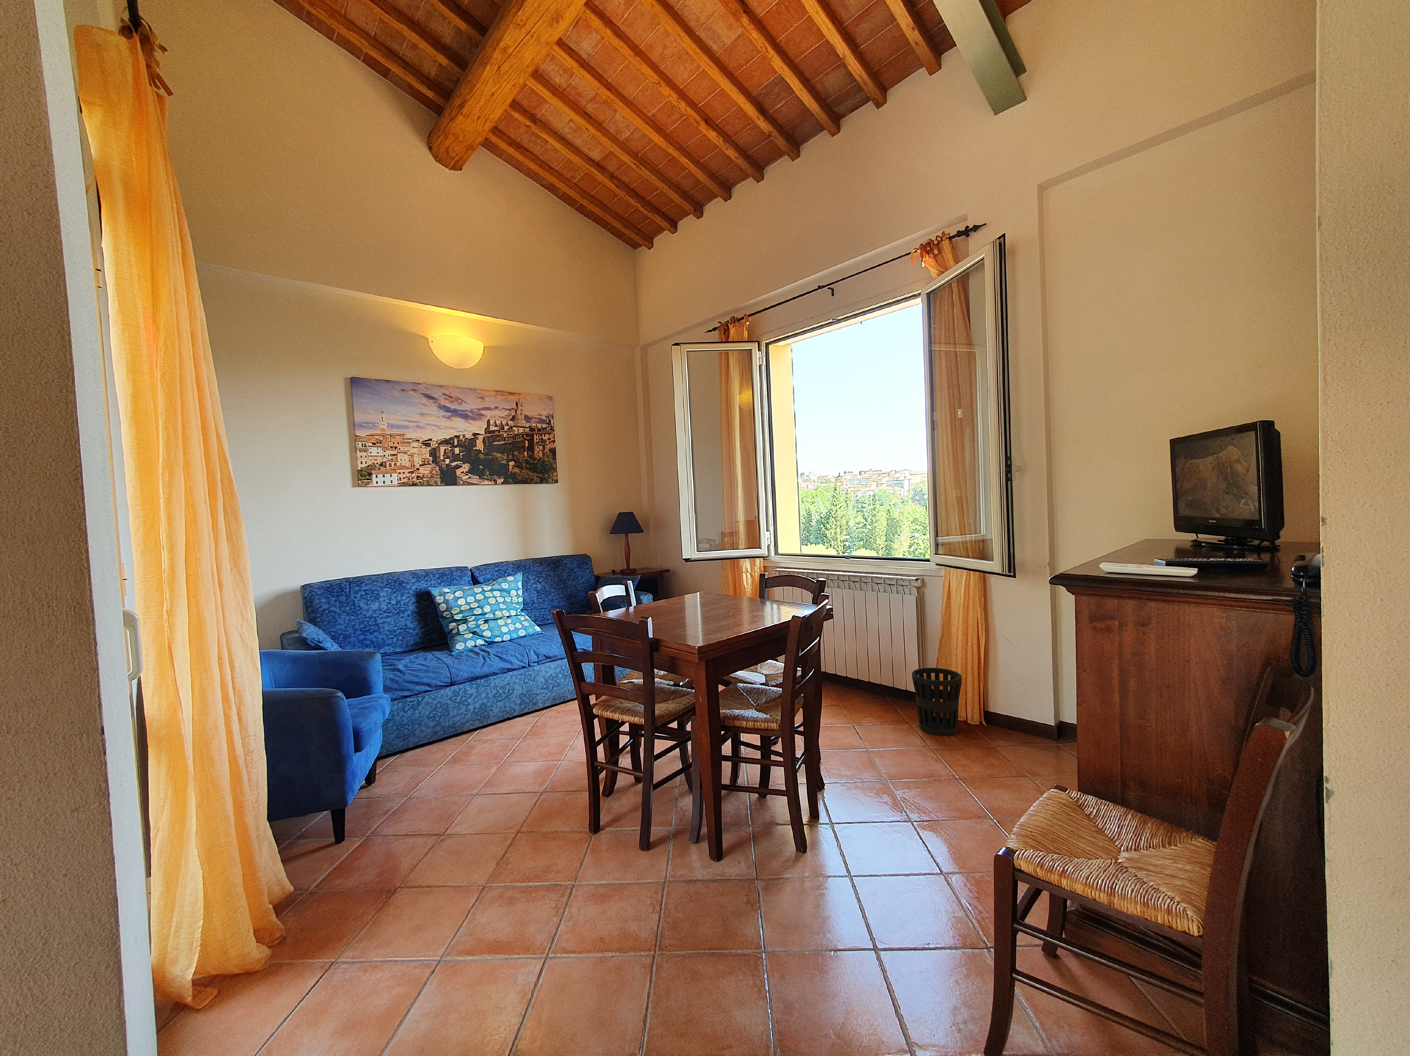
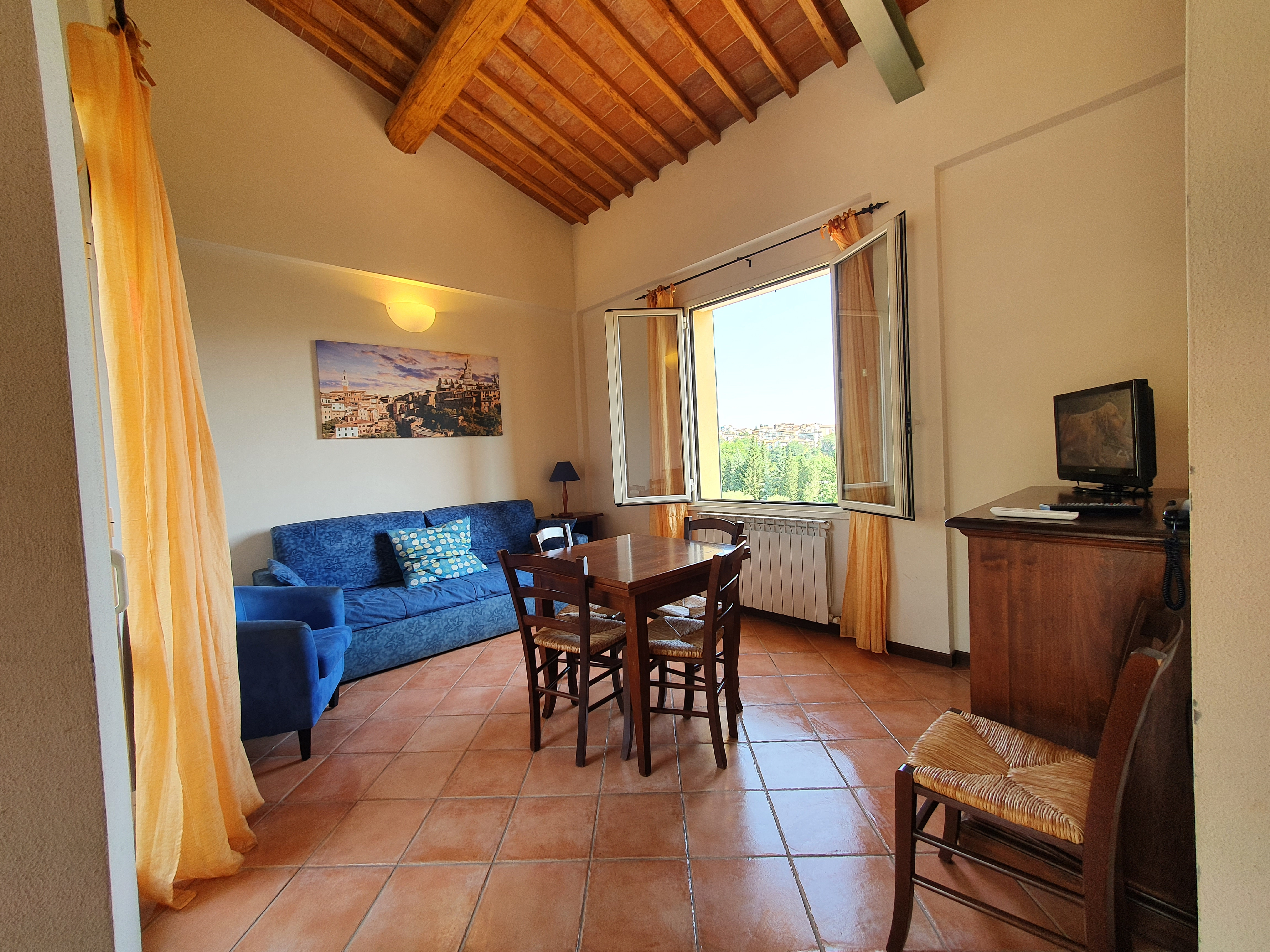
- wastebasket [912,668,963,735]
